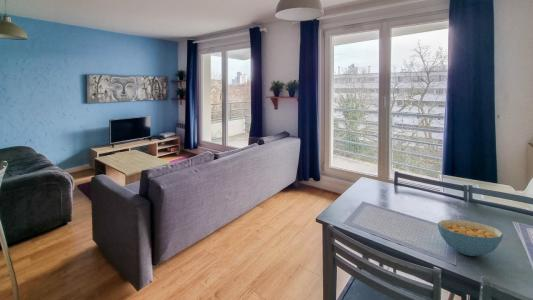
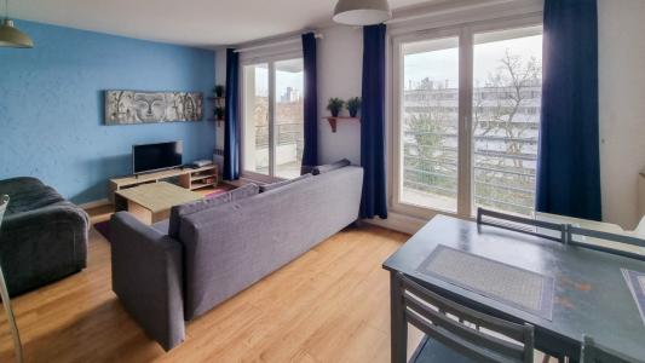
- cereal bowl [437,219,504,257]
